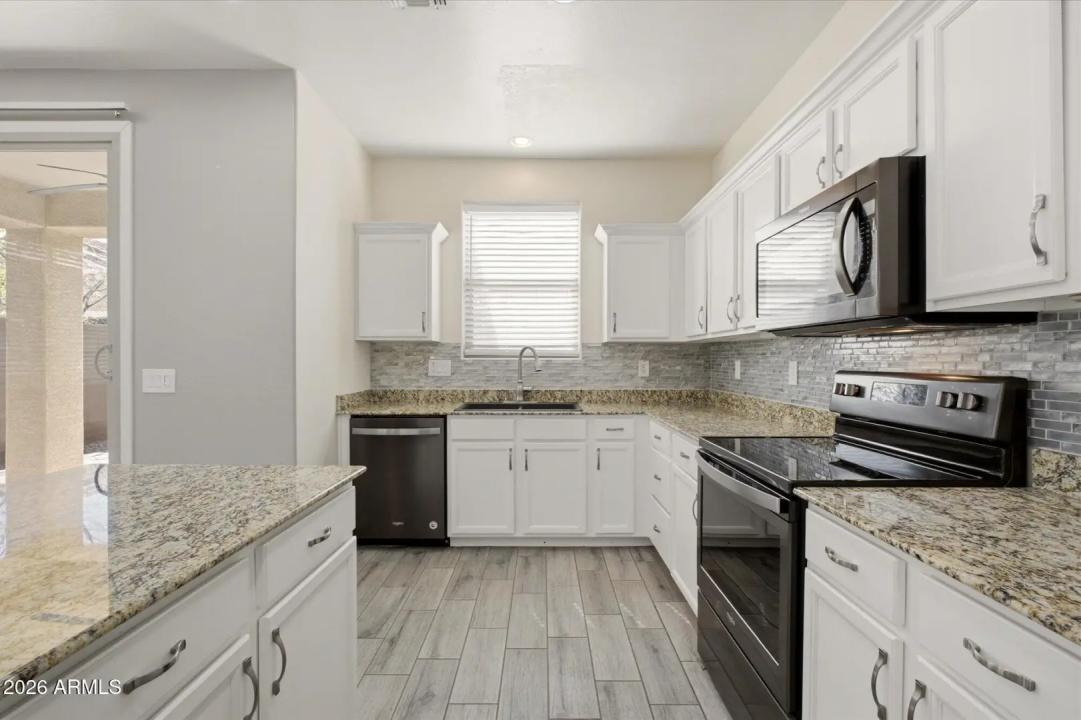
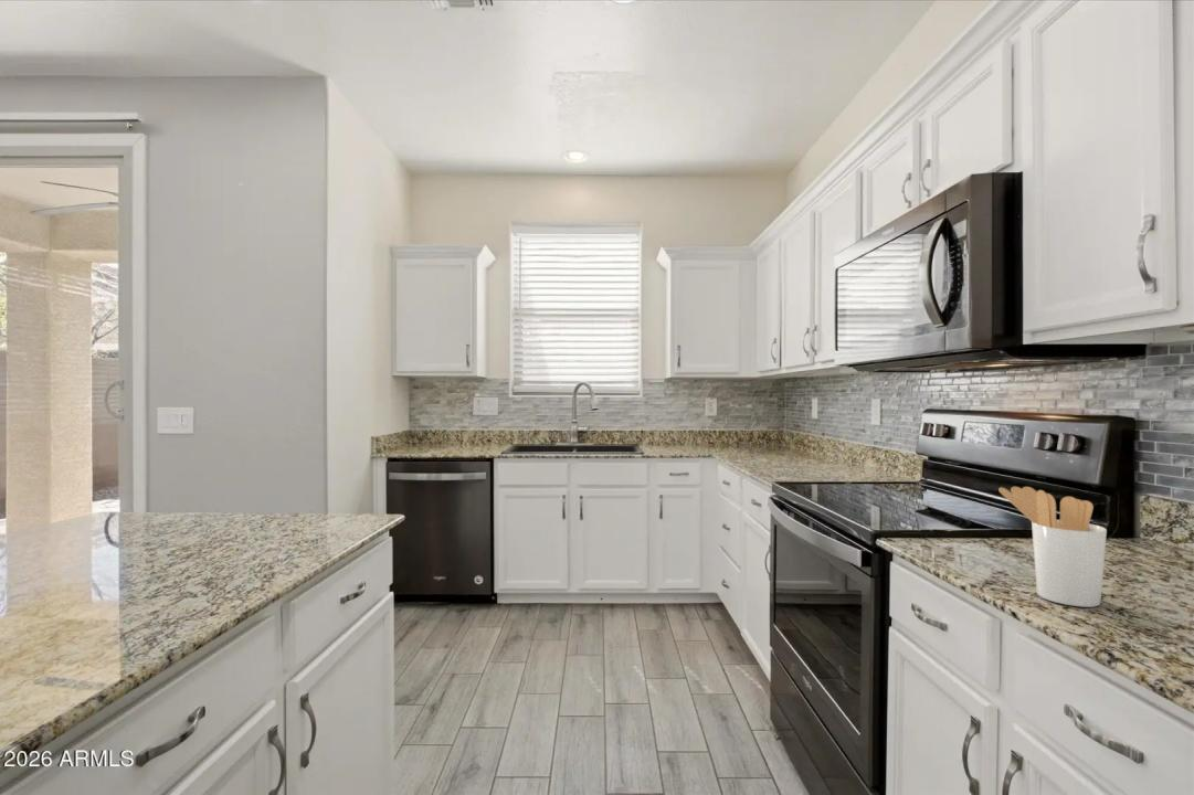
+ utensil holder [997,486,1108,608]
